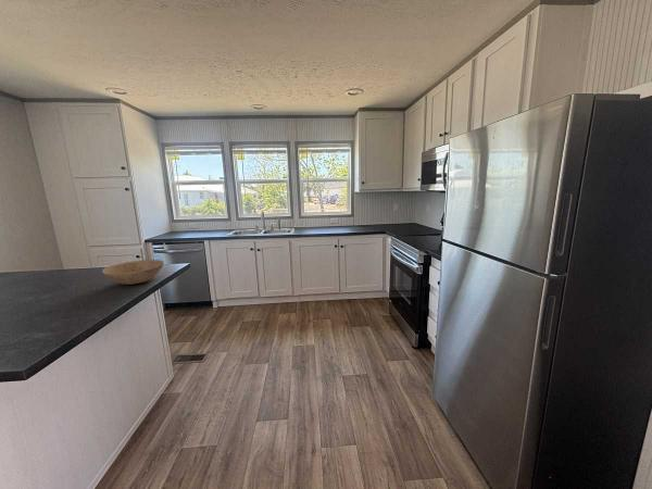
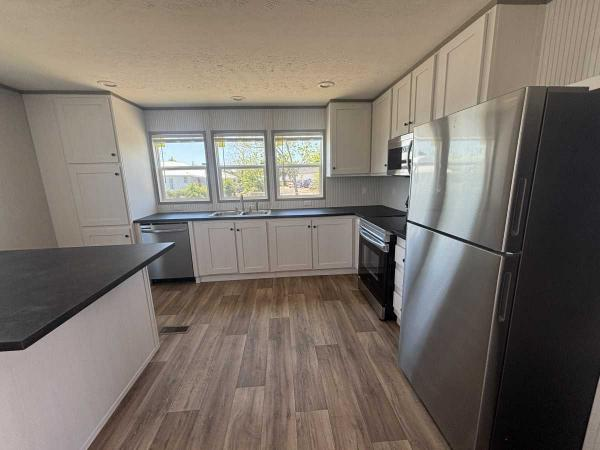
- bowl [101,259,165,286]
